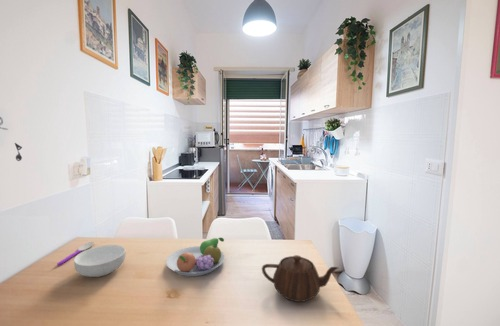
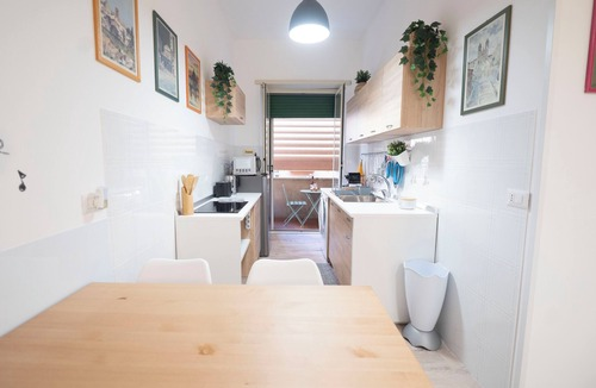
- fruit bowl [165,237,226,277]
- cereal bowl [73,244,126,278]
- spoon [56,241,95,266]
- teapot [261,254,339,303]
